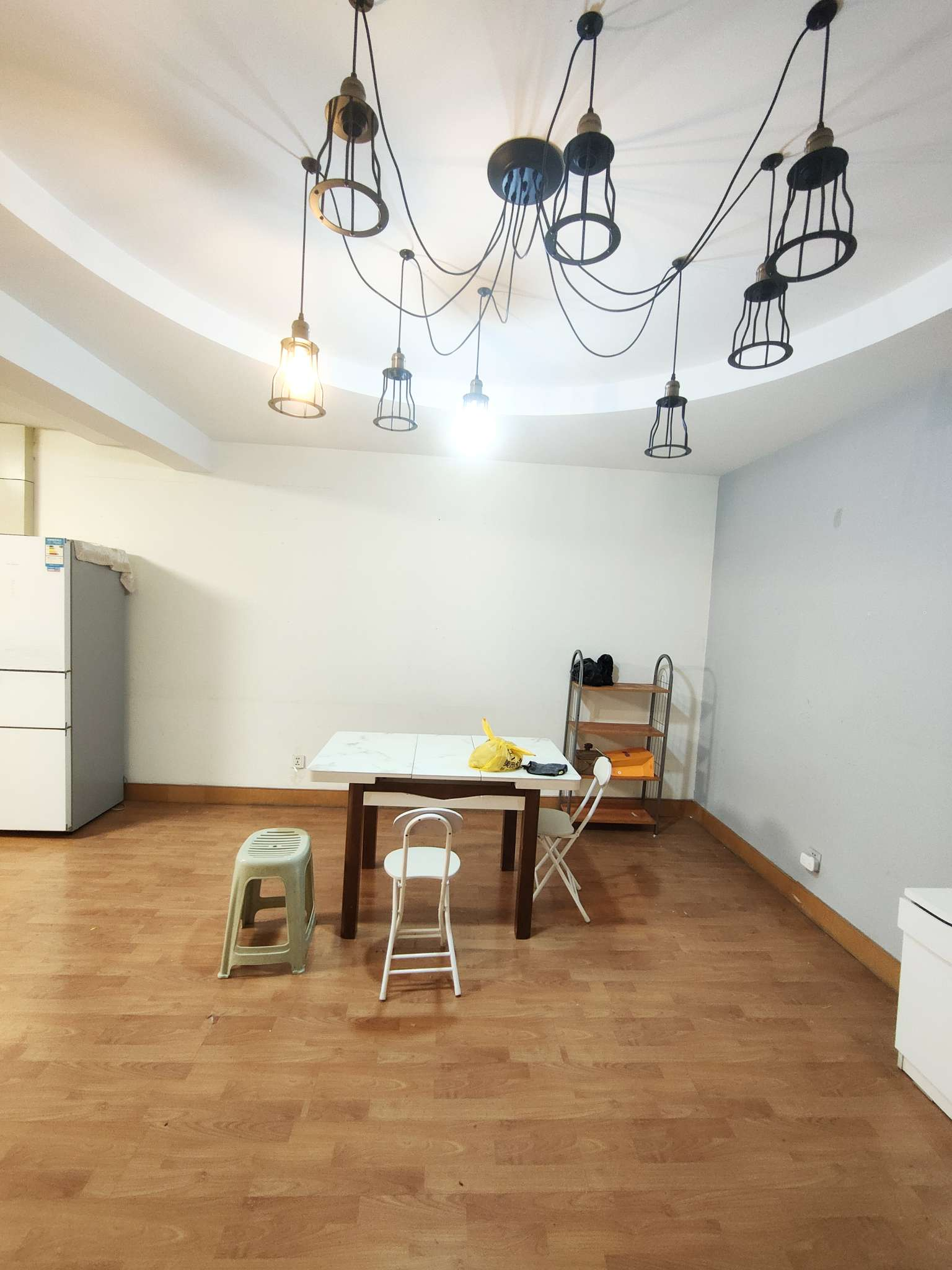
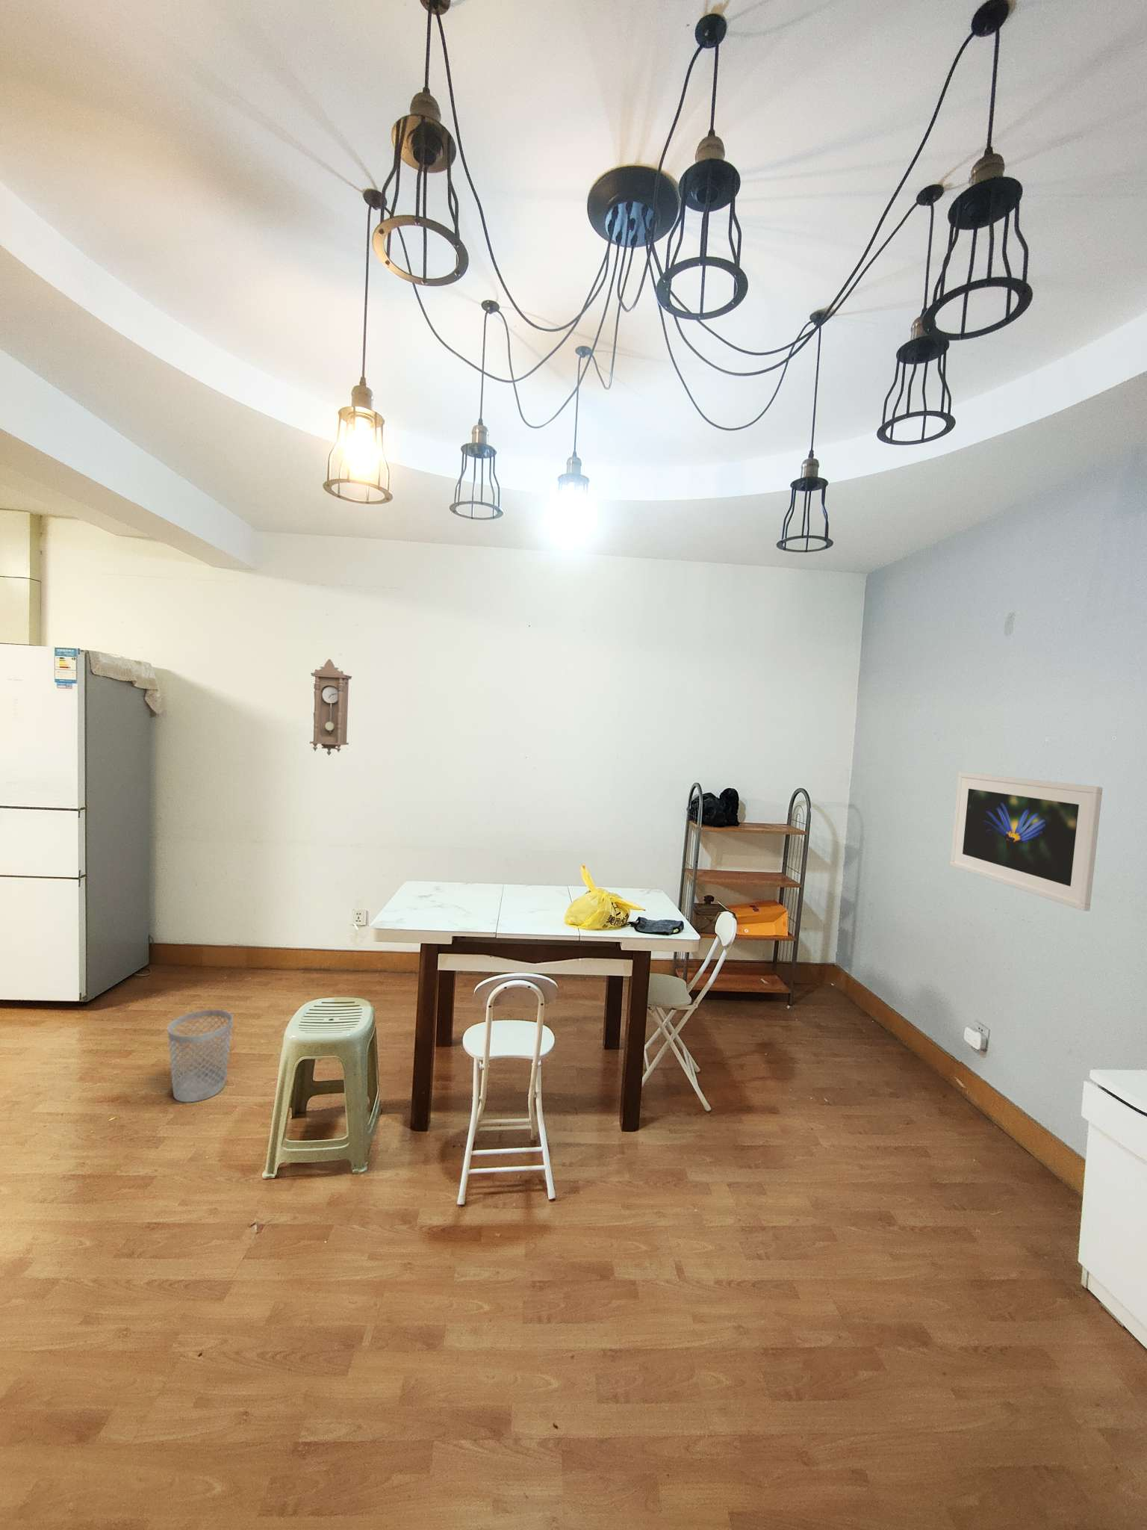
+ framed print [949,771,1102,912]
+ pendulum clock [310,658,353,757]
+ wastebasket [167,1008,234,1102]
